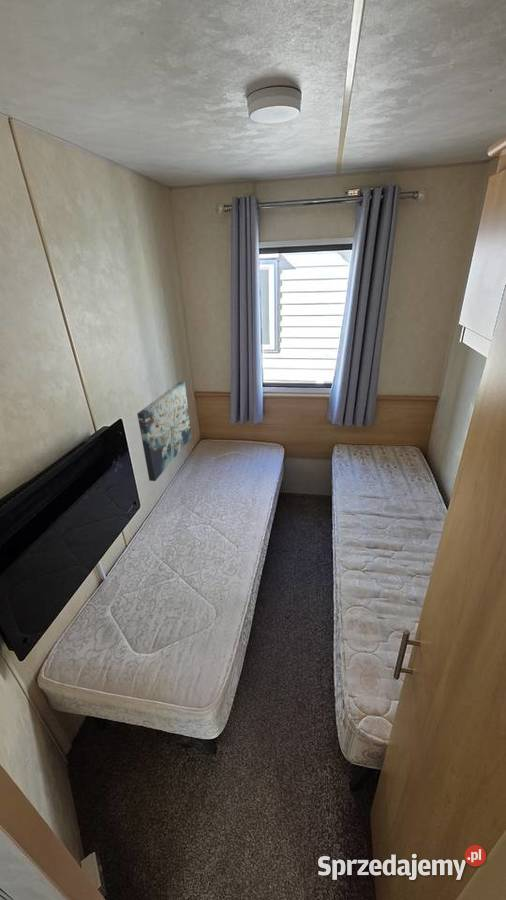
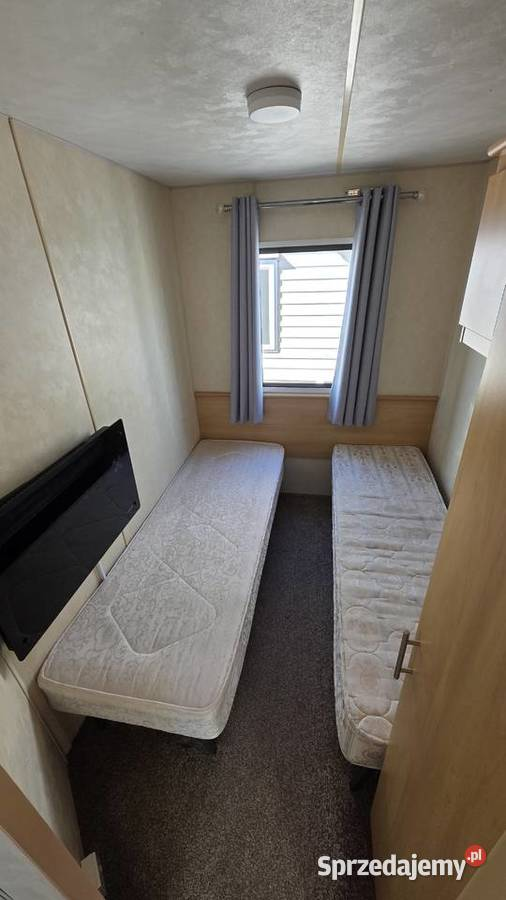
- wall art [136,381,192,482]
